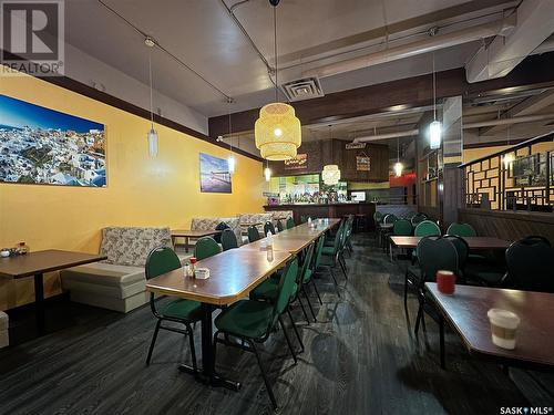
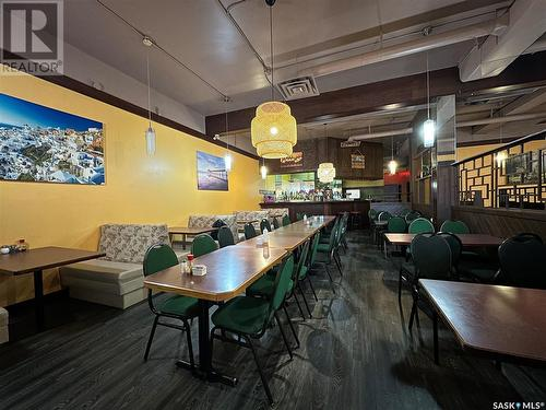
- coffee cup [486,308,521,350]
- can [435,270,456,297]
